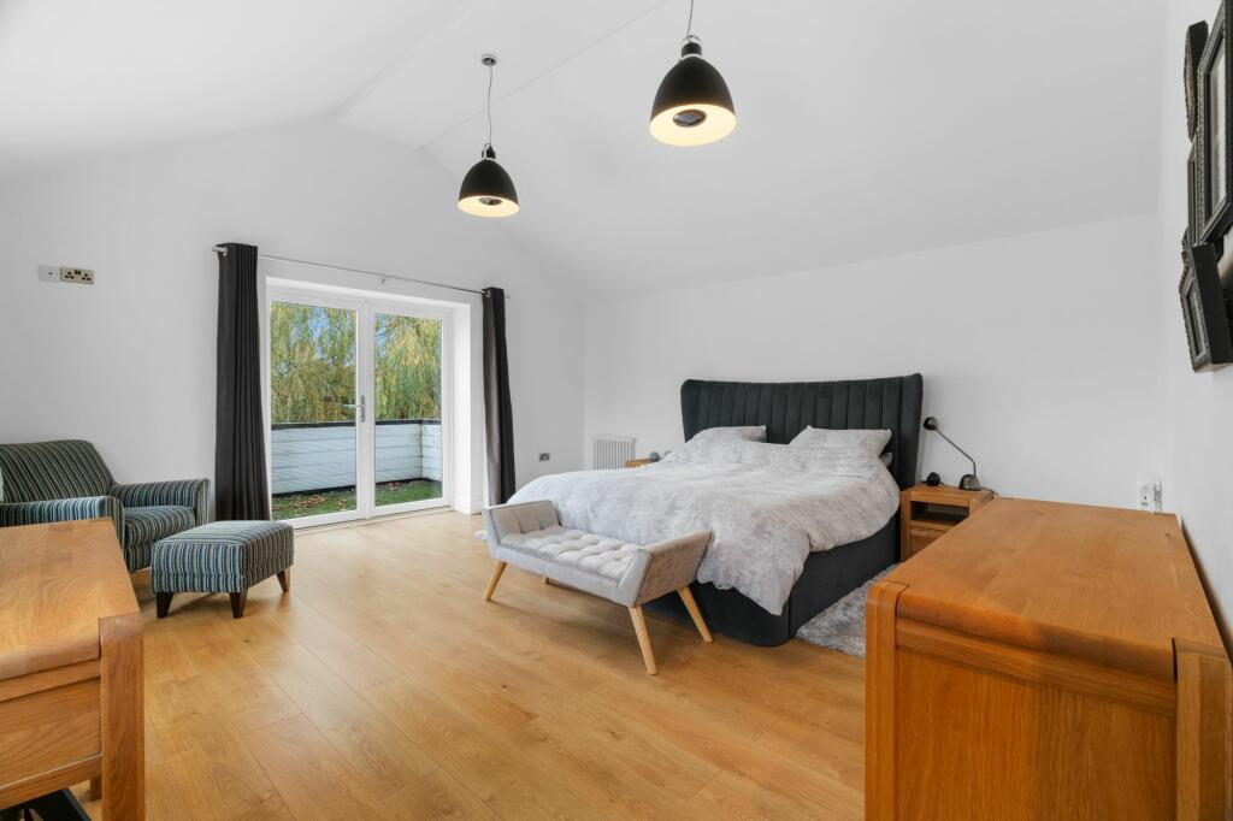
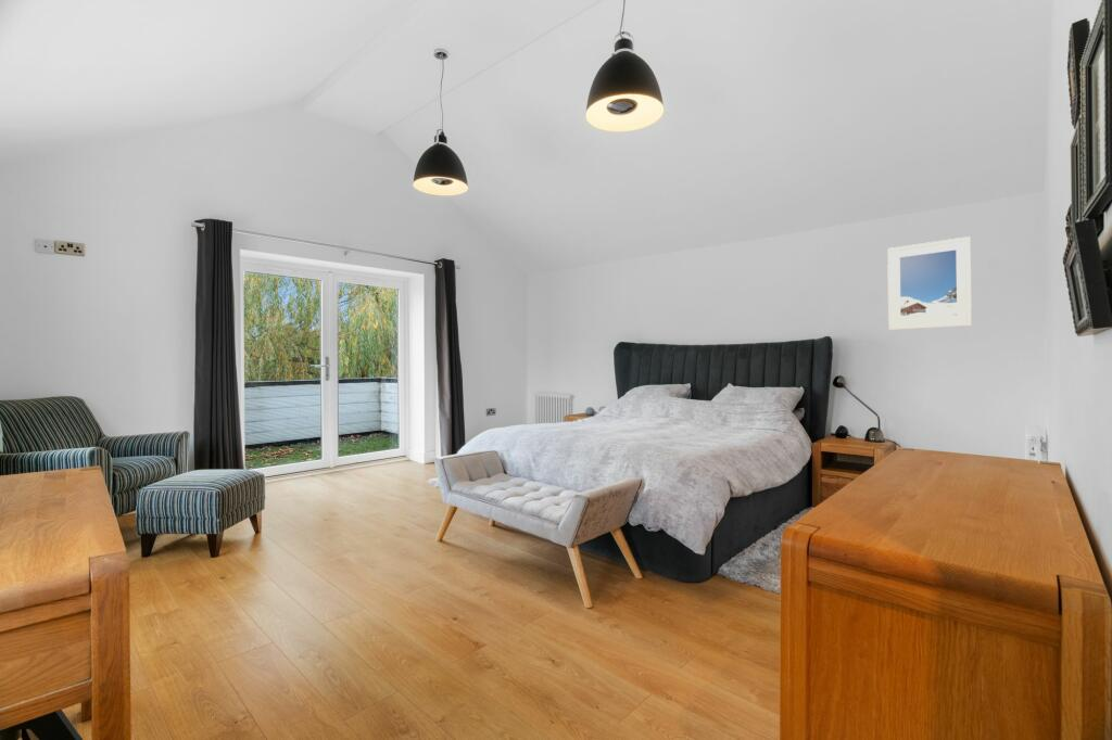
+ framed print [886,235,973,331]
